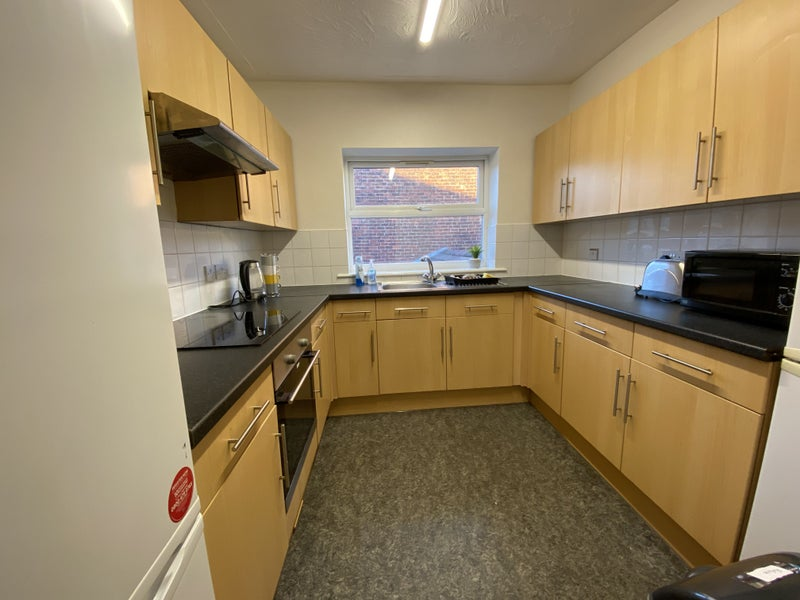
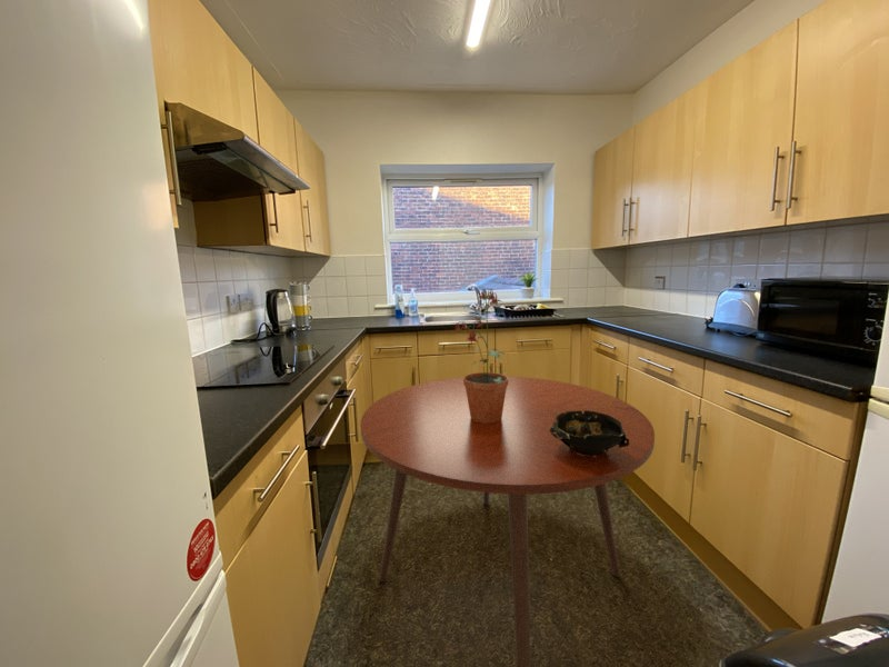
+ dining table [359,375,656,667]
+ bowl [549,410,629,456]
+ potted plant [453,288,508,424]
